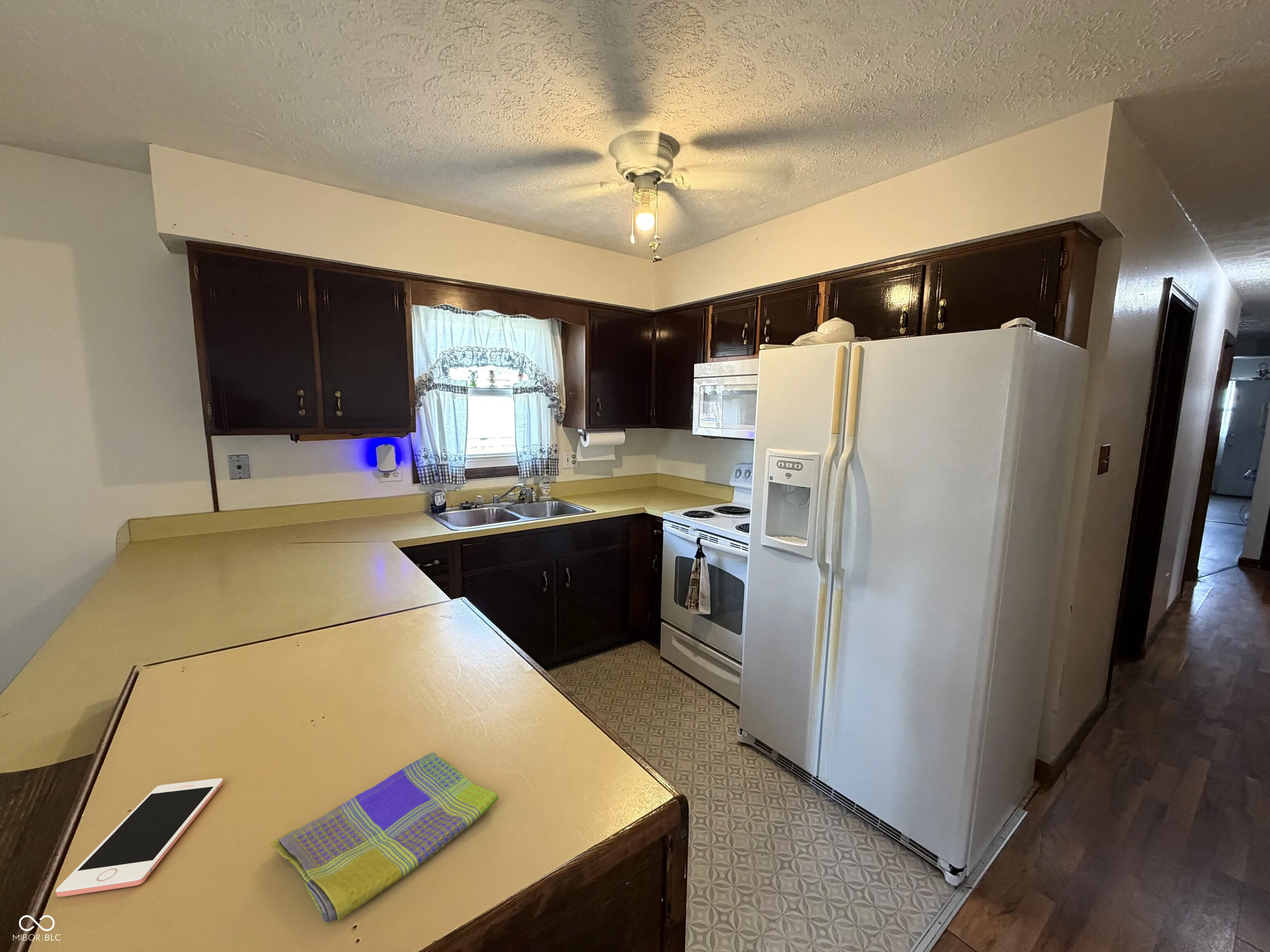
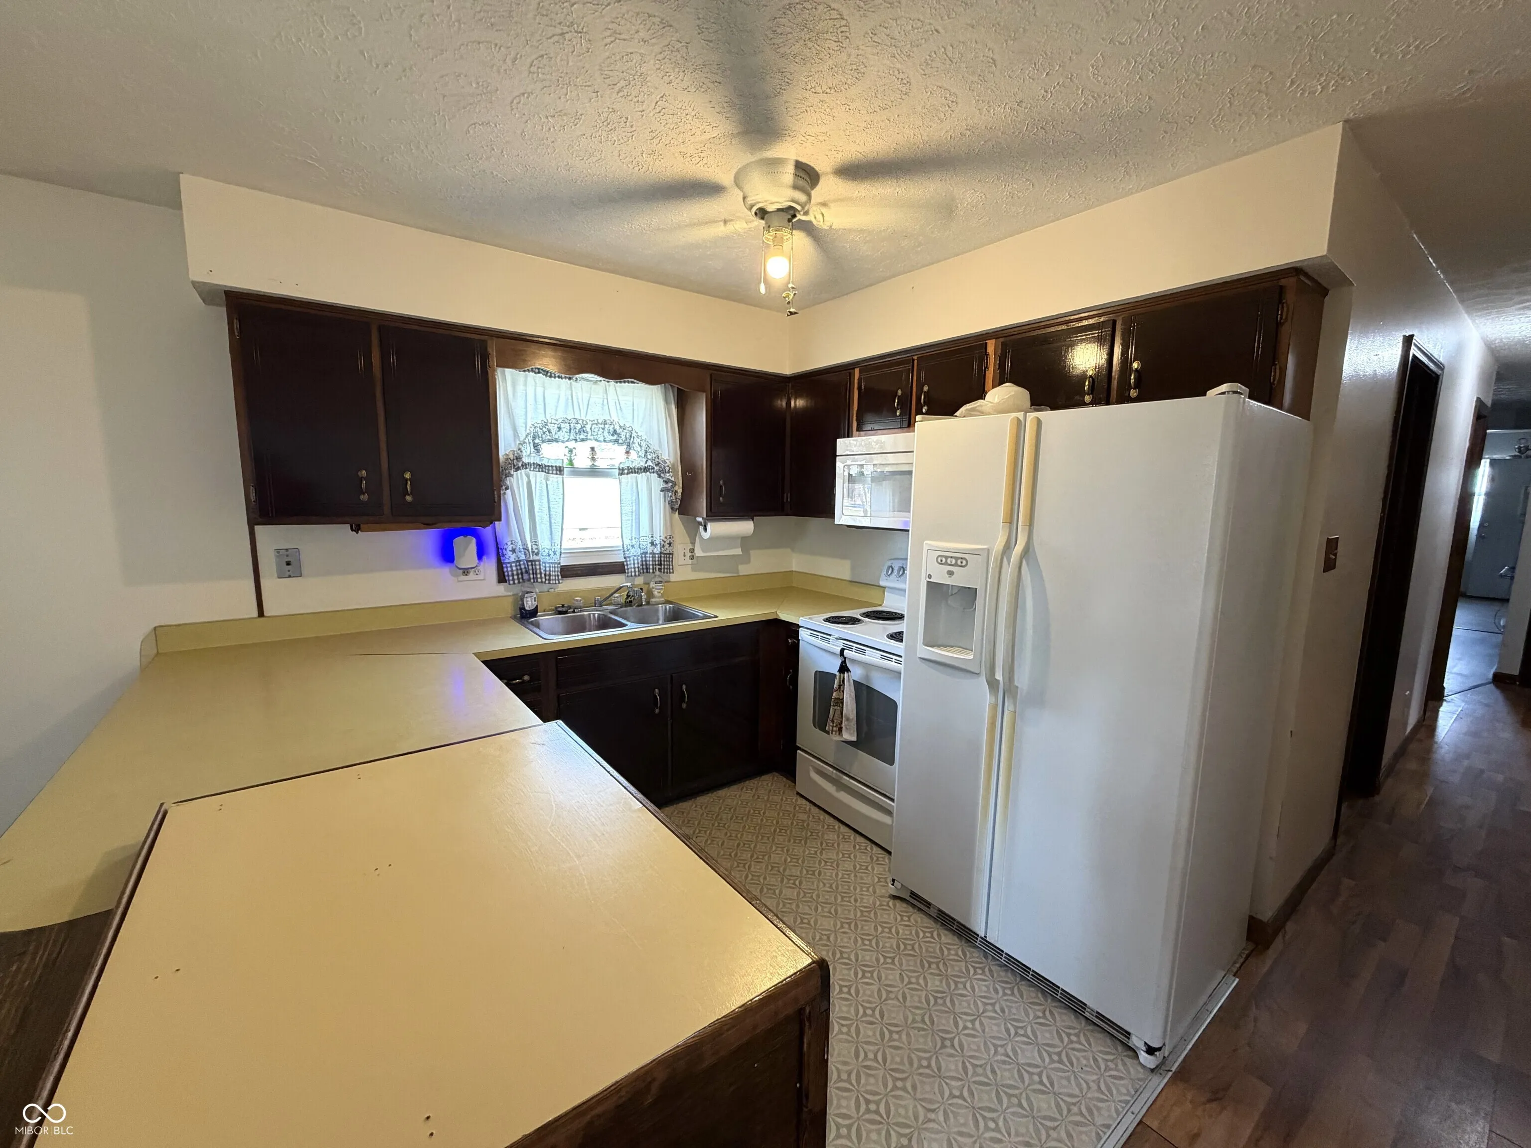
- dish towel [270,752,499,923]
- cell phone [55,778,223,897]
